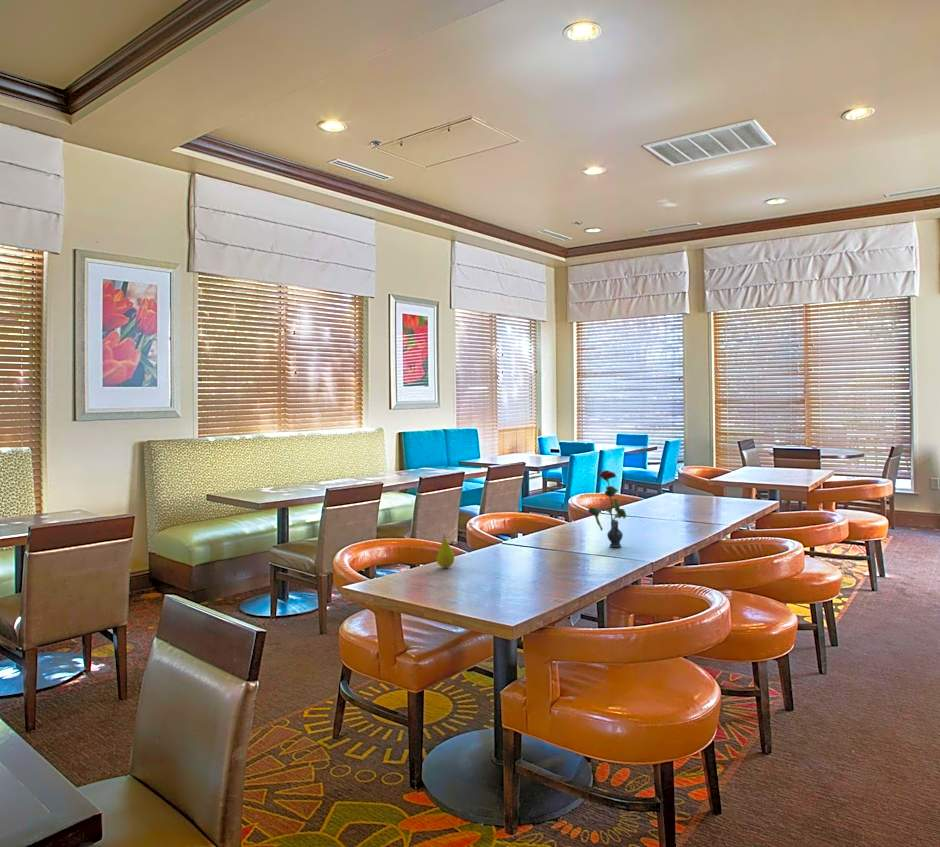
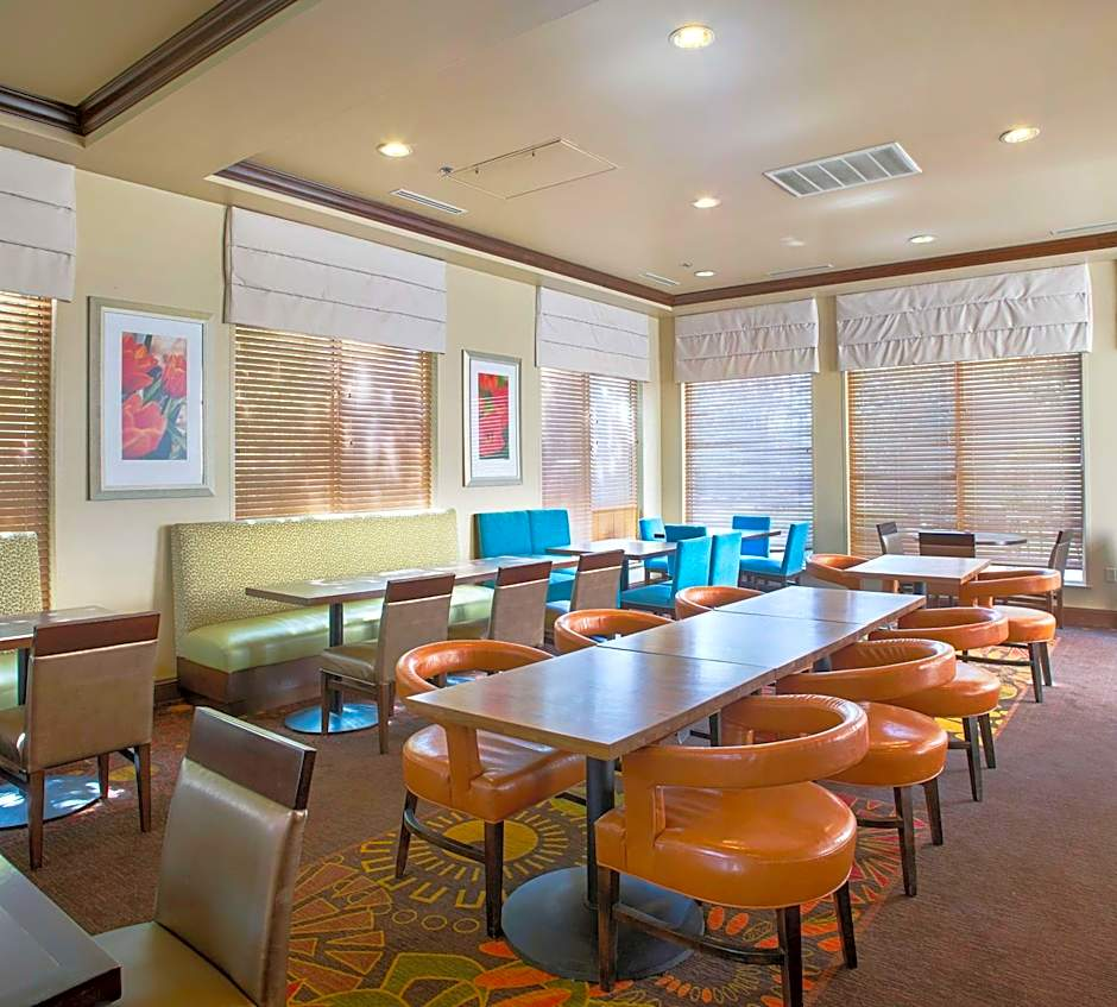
- vase [587,469,627,548]
- fruit [435,533,455,568]
